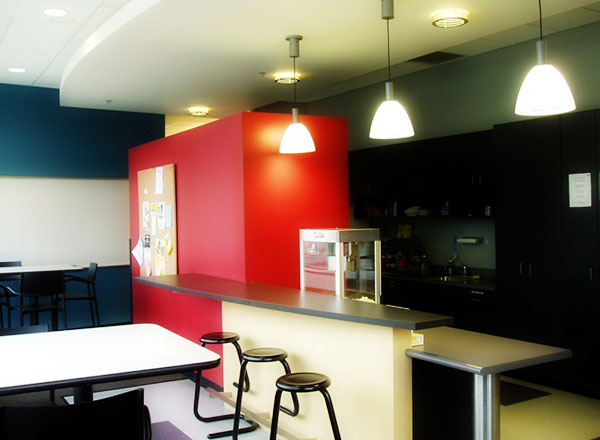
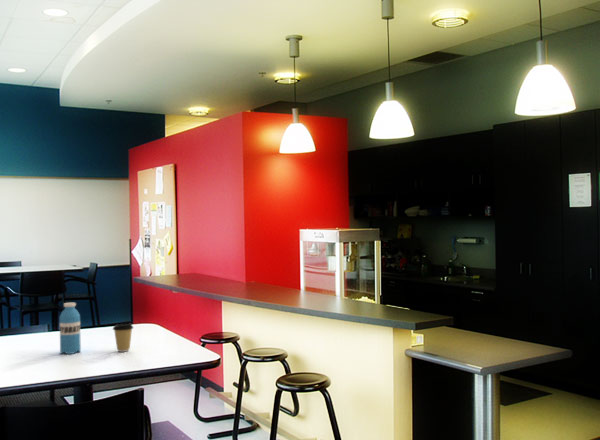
+ coffee cup [112,322,134,353]
+ water bottle [59,302,82,355]
